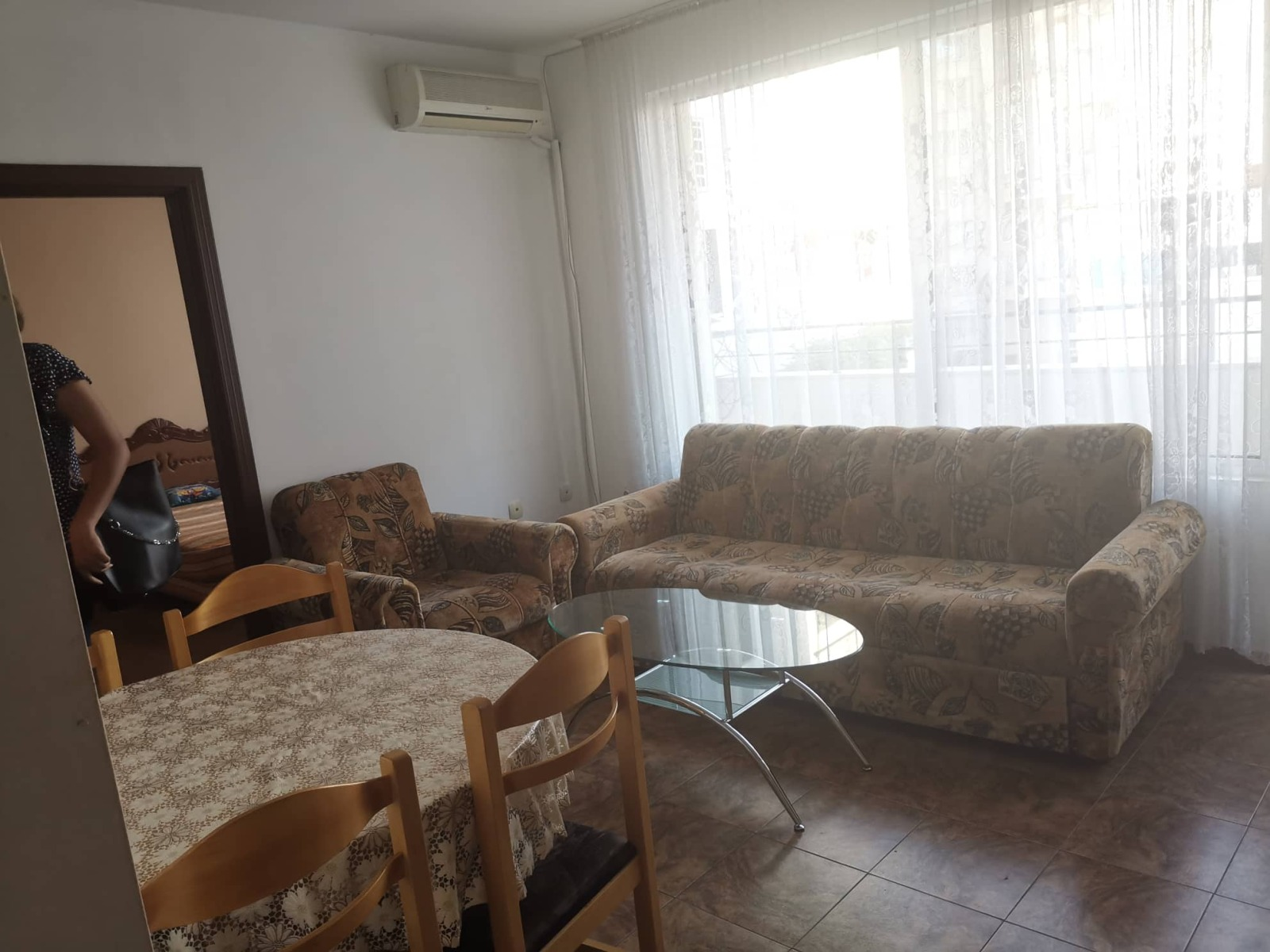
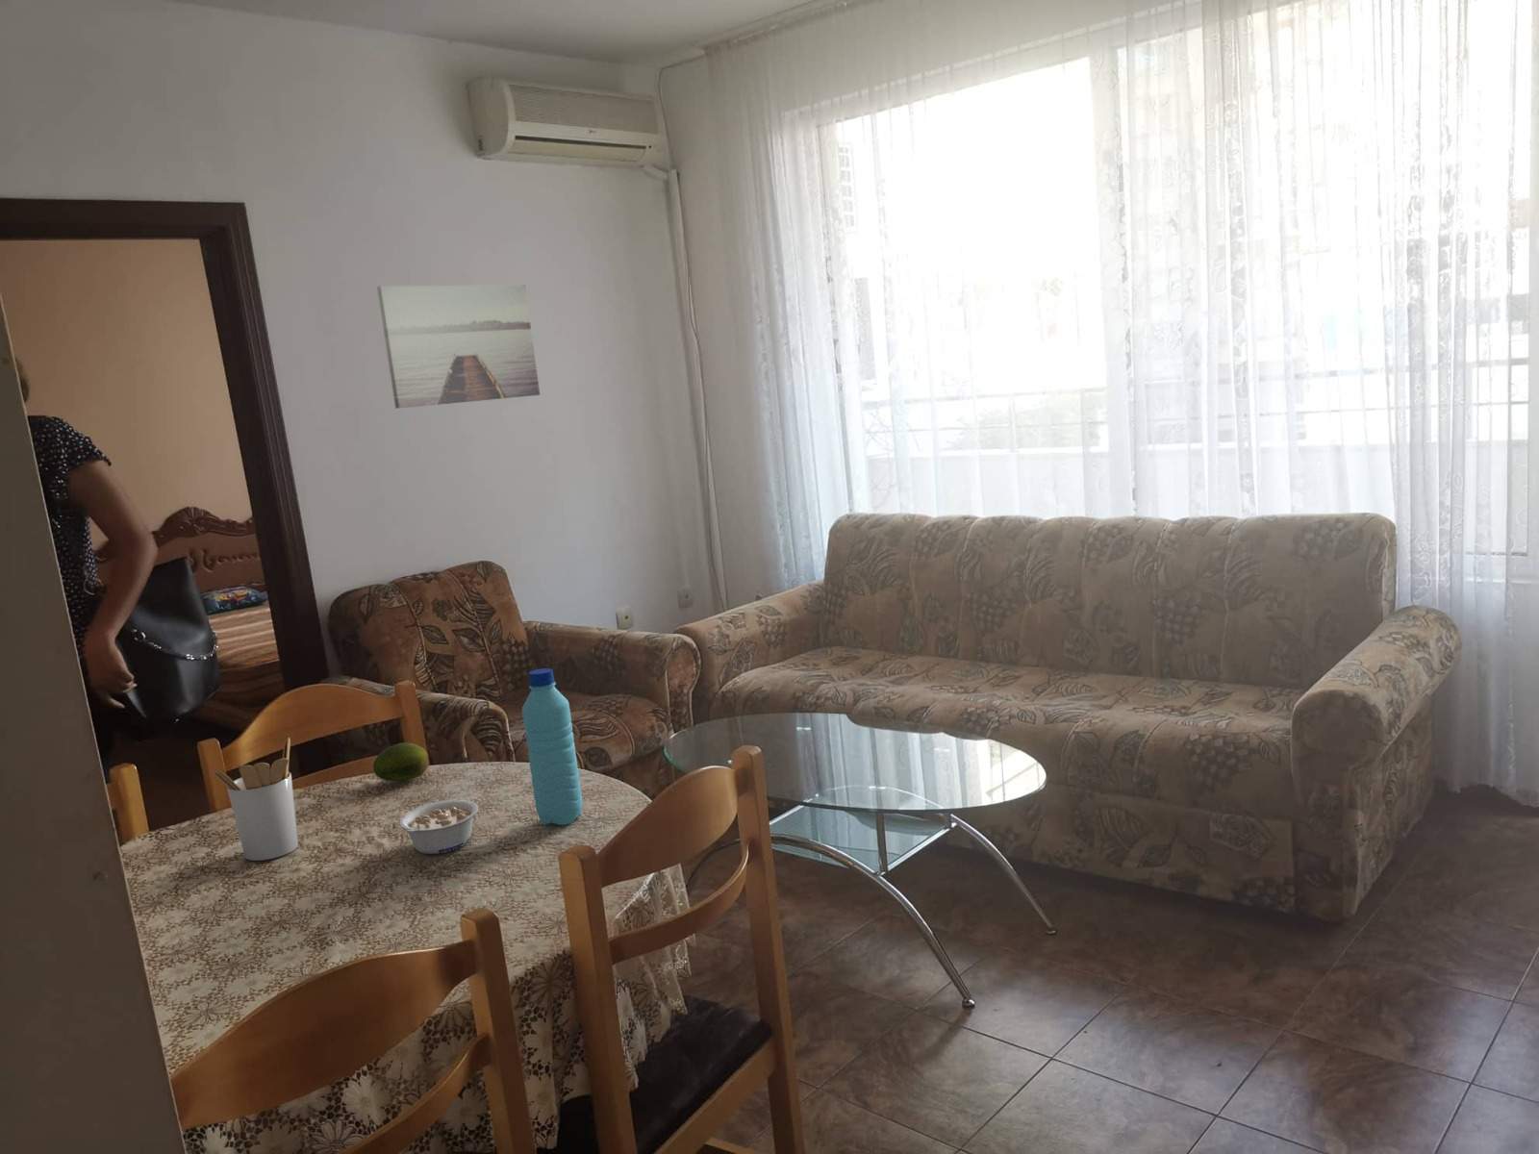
+ water bottle [521,668,583,825]
+ utensil holder [211,737,299,862]
+ fruit [372,742,430,782]
+ legume [399,799,479,855]
+ wall art [376,284,540,410]
